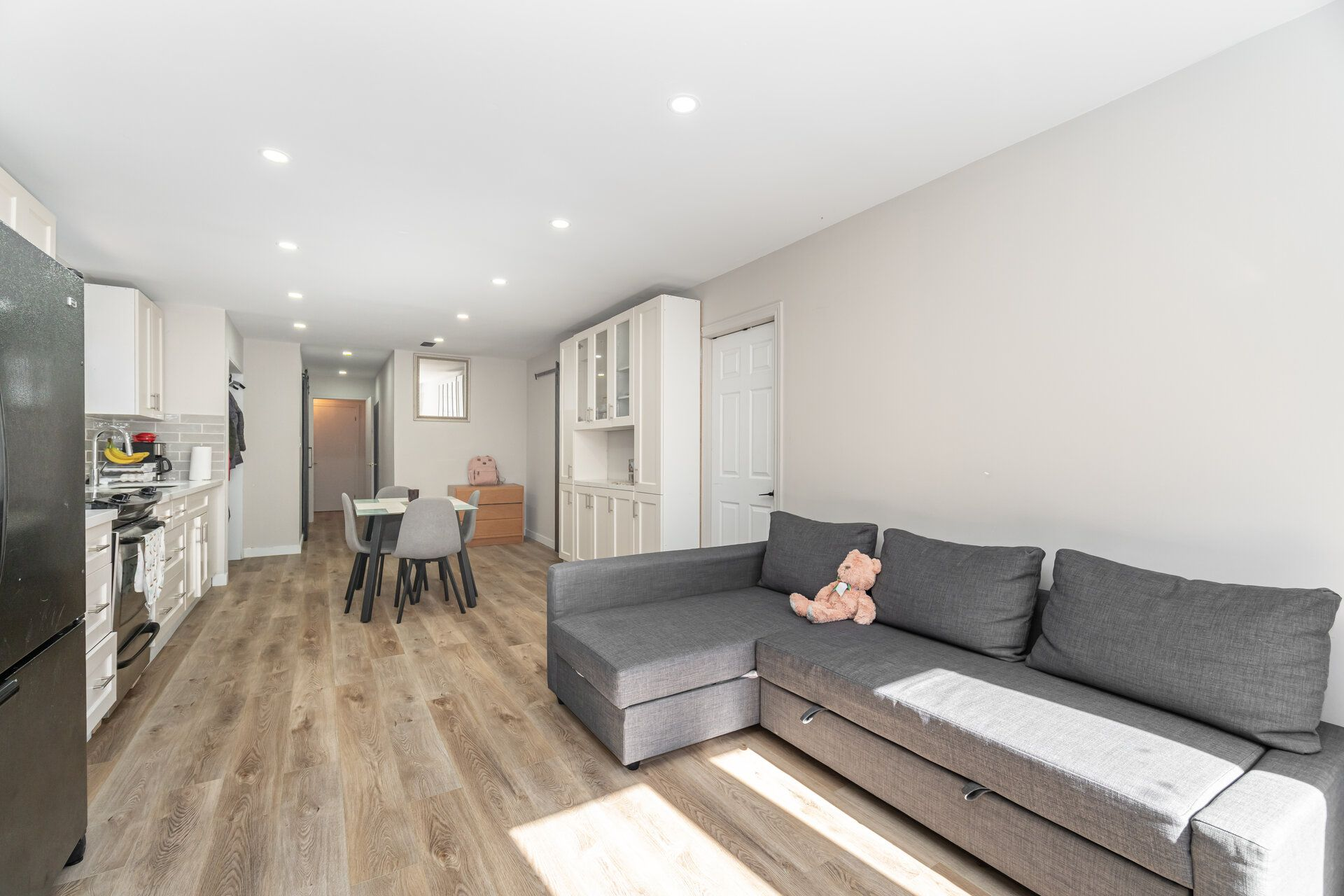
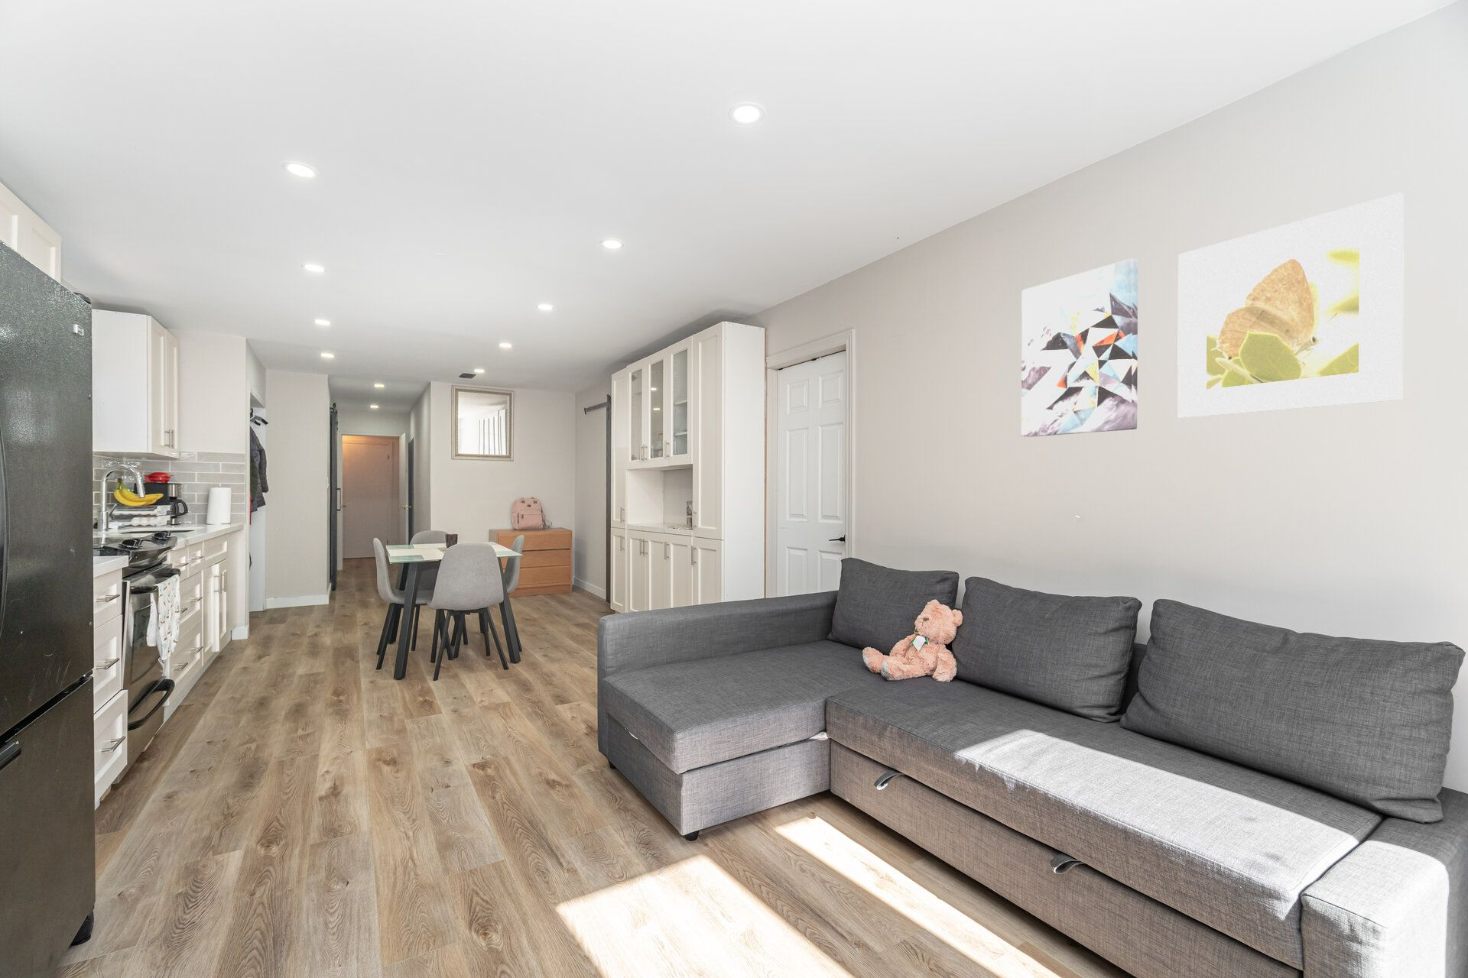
+ wall art [1021,259,1138,438]
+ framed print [1176,192,1405,419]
